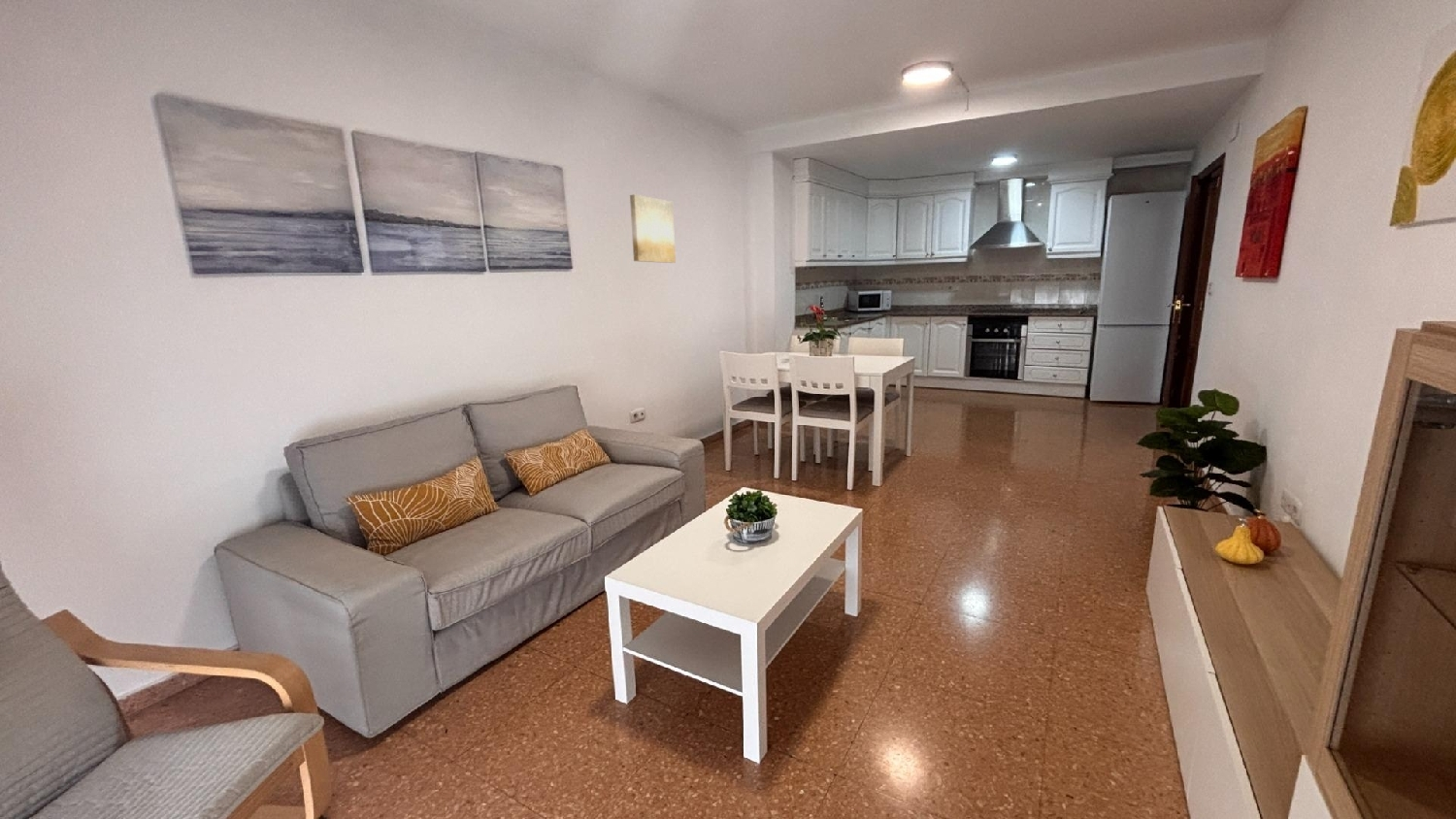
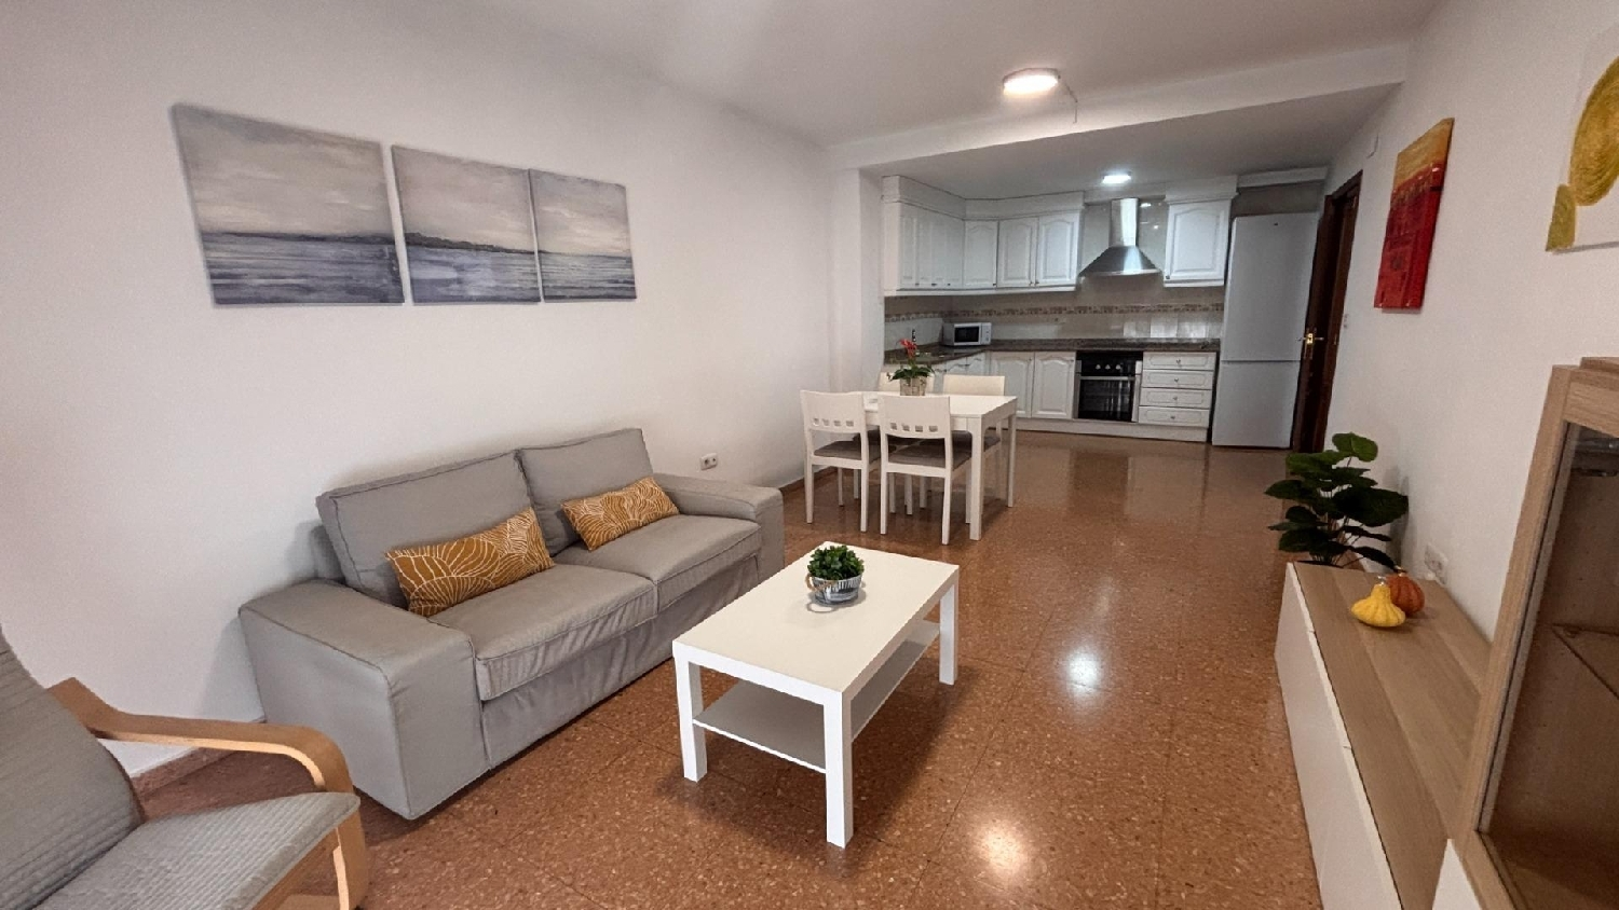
- wall art [629,193,677,264]
